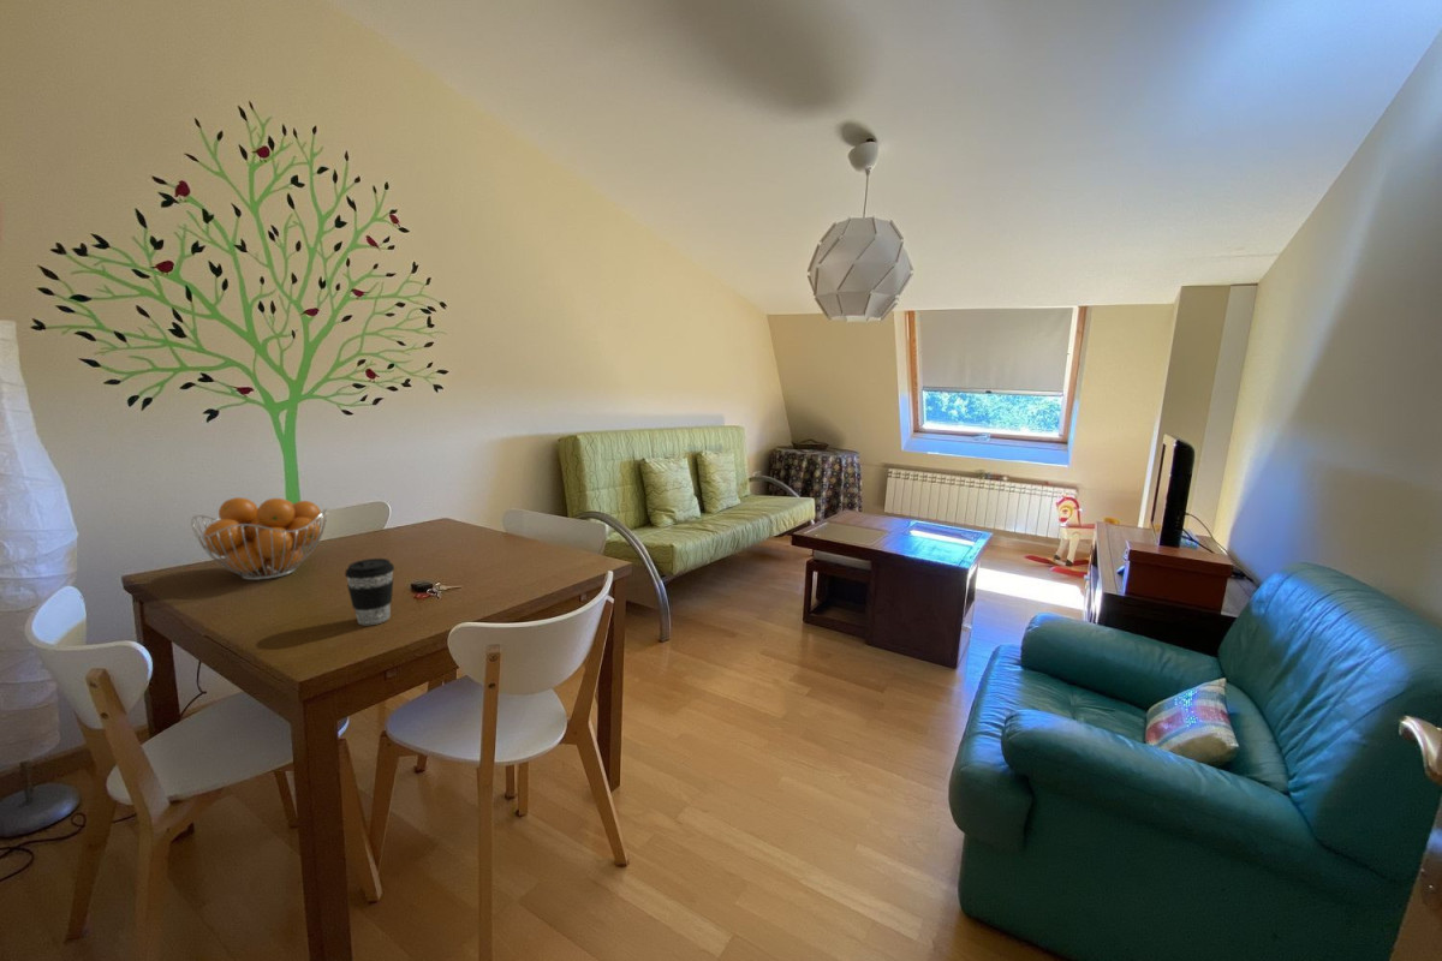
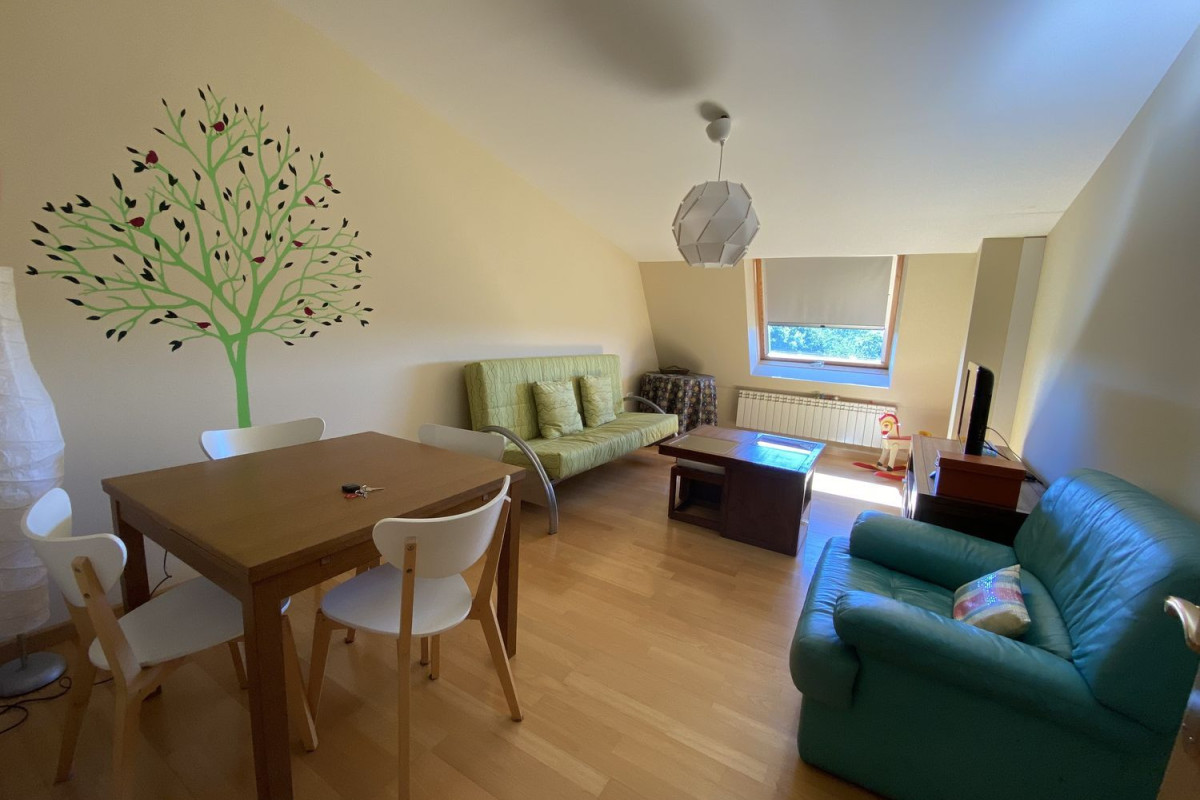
- coffee cup [344,557,395,626]
- fruit basket [190,496,329,581]
